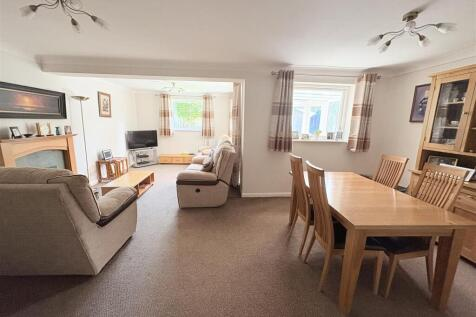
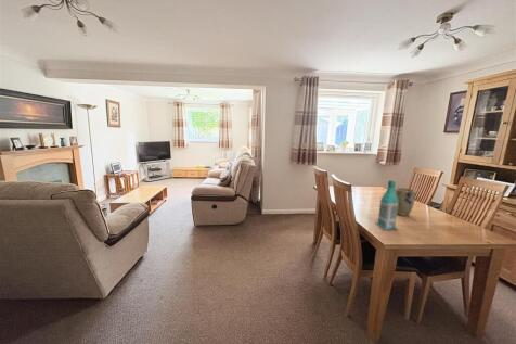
+ bottle [374,180,398,231]
+ plant pot [395,187,416,217]
